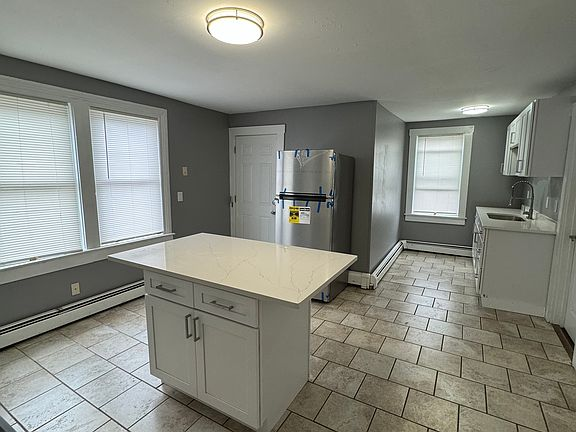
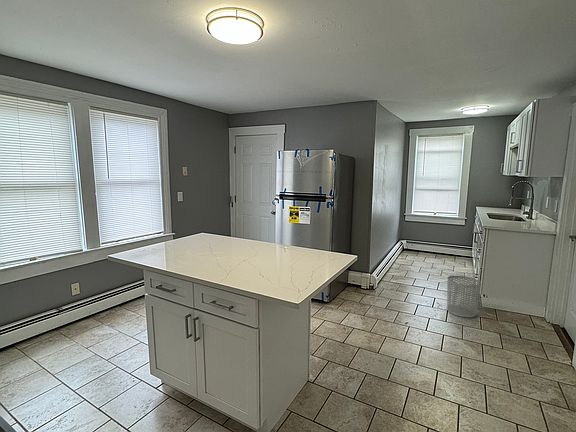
+ waste bin [446,275,482,318]
